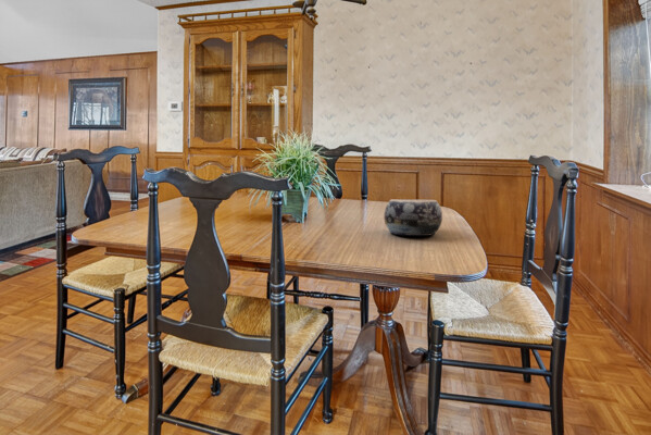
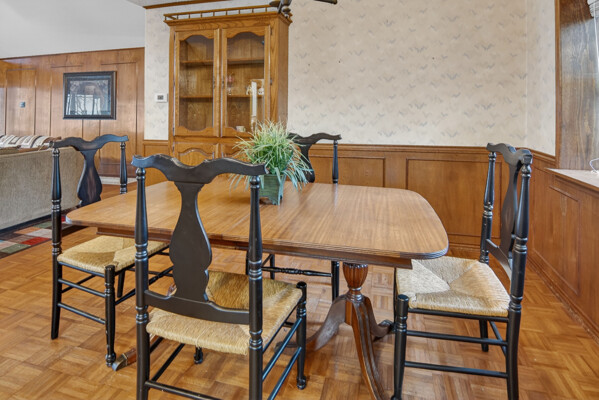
- decorative bowl [383,199,443,237]
